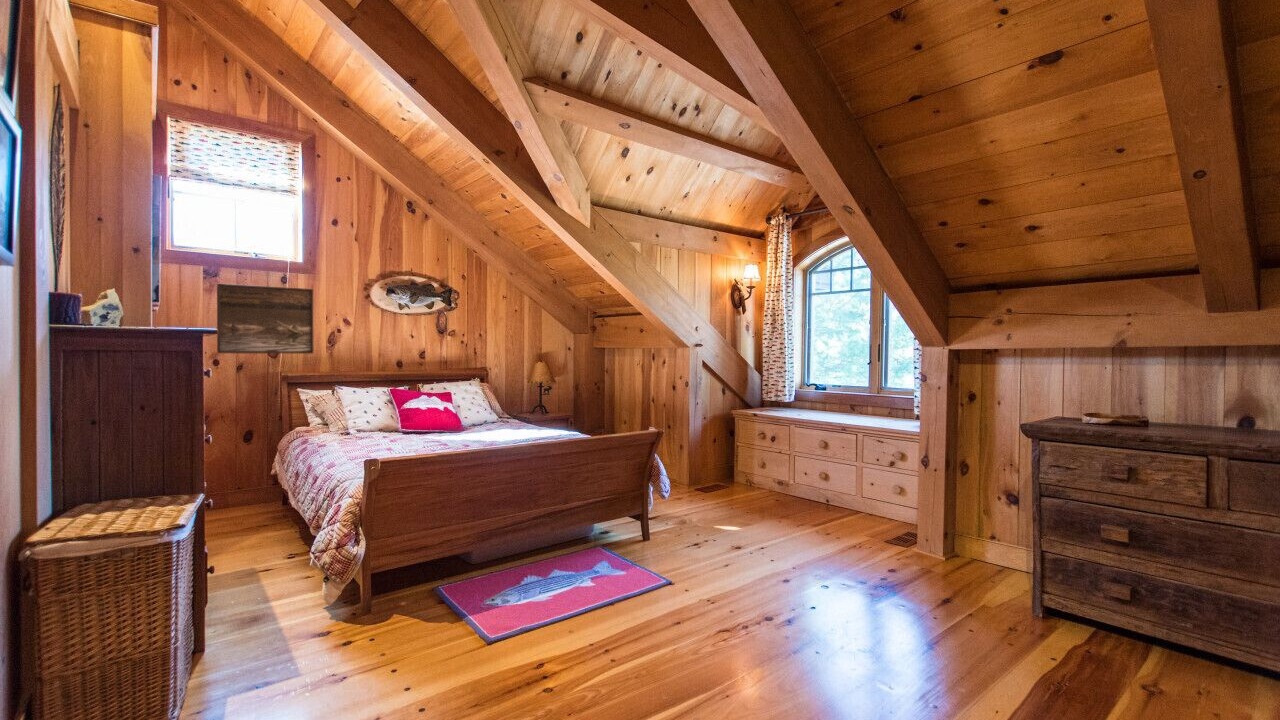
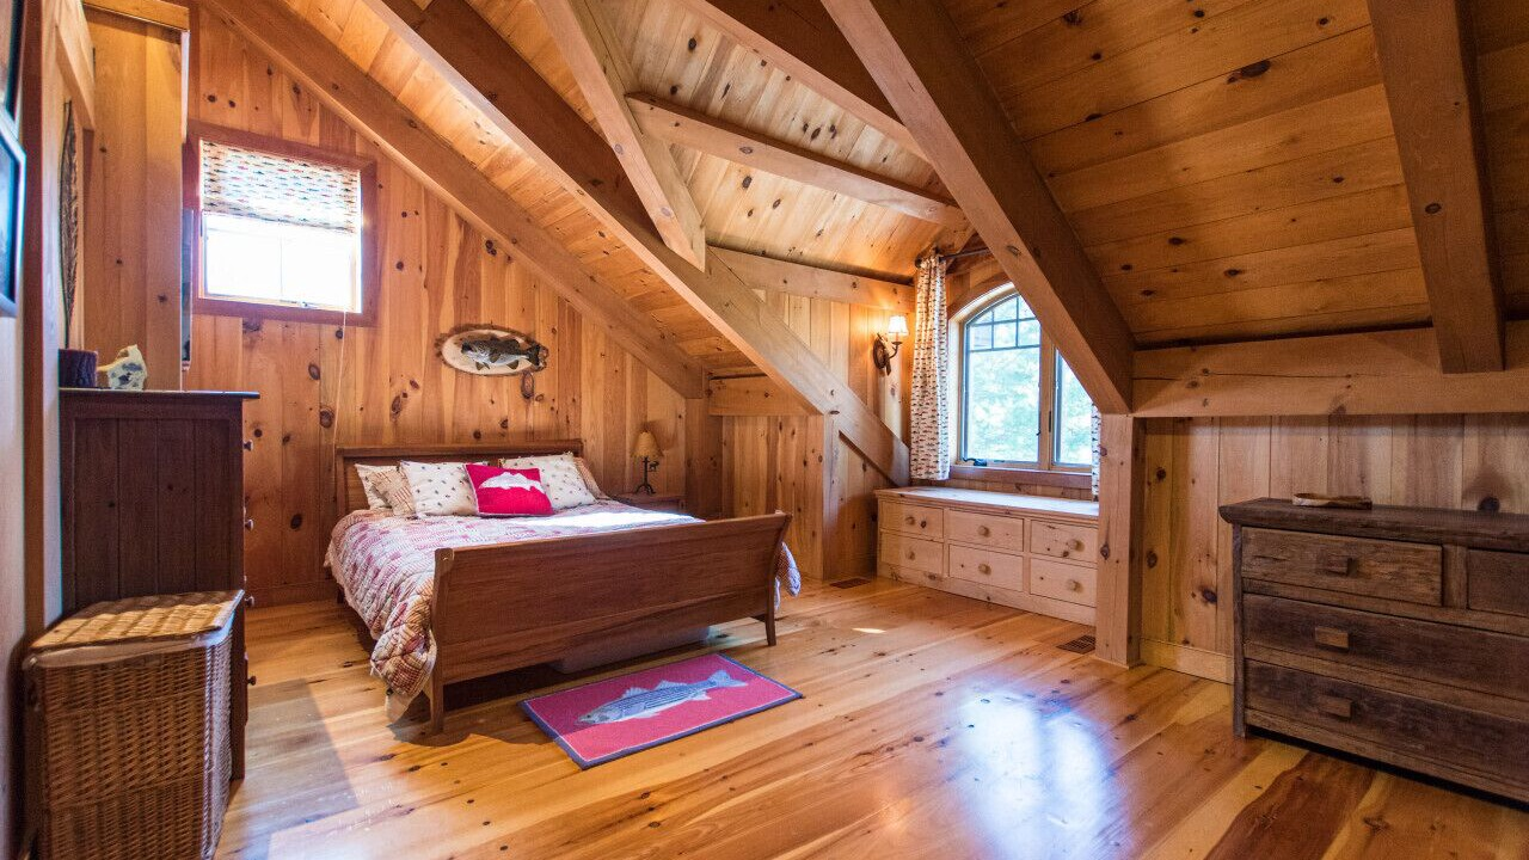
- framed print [216,282,314,355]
